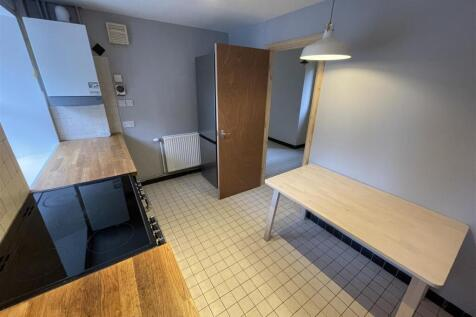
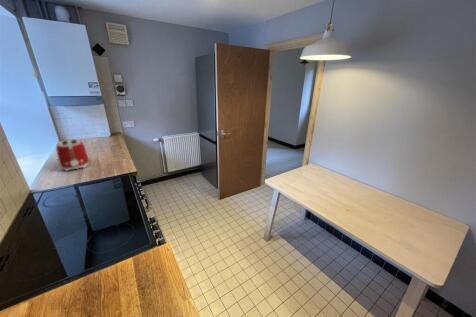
+ toaster [55,138,90,172]
